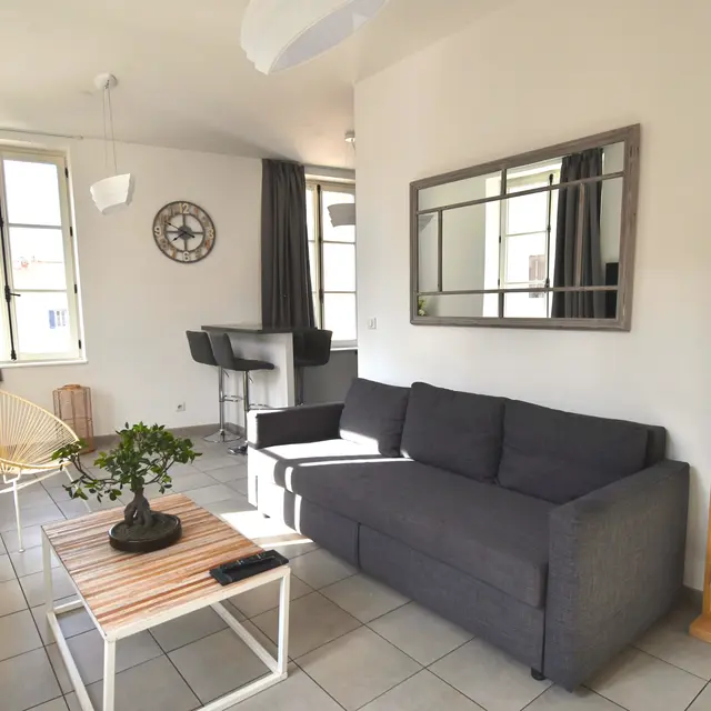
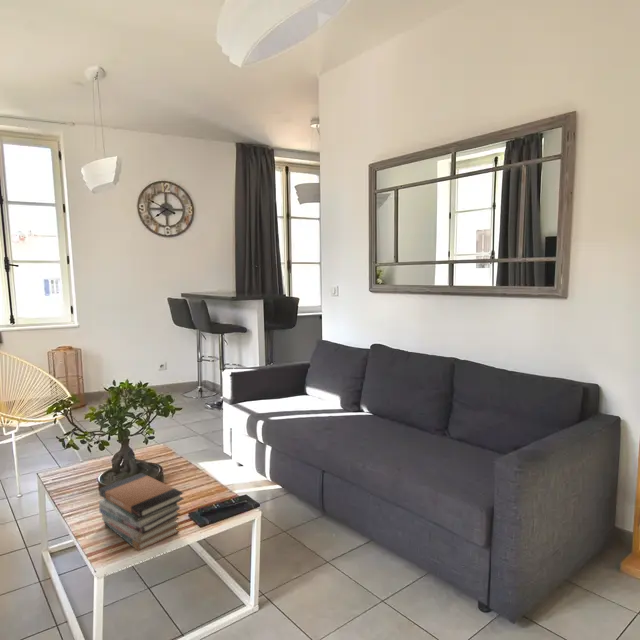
+ book stack [98,472,185,552]
